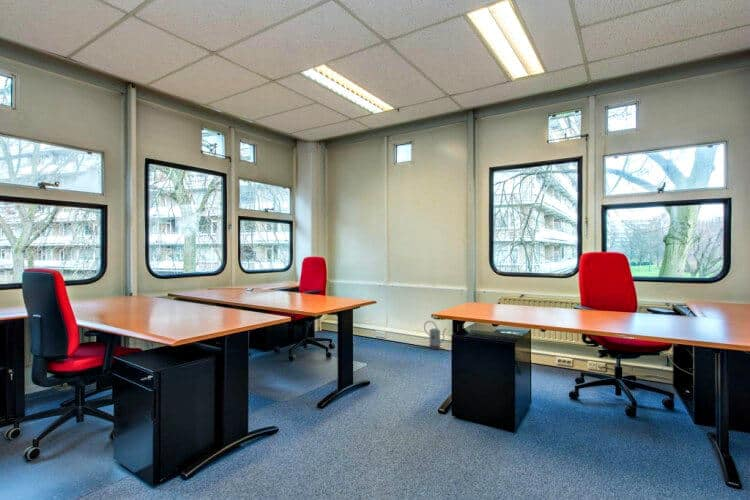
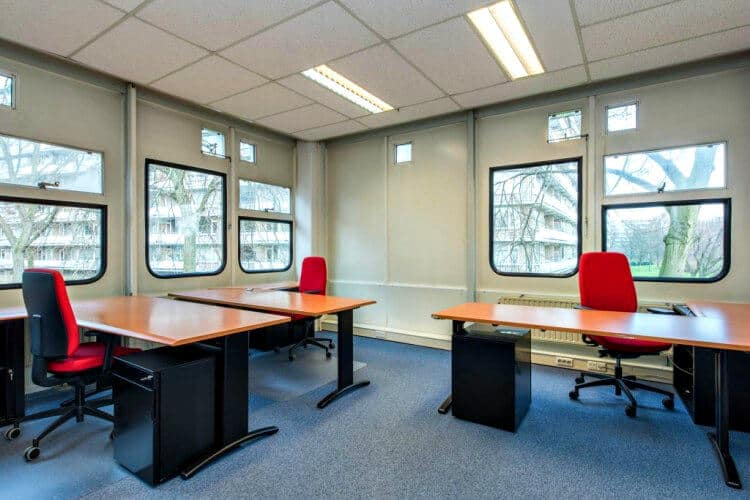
- watering can [423,320,448,351]
